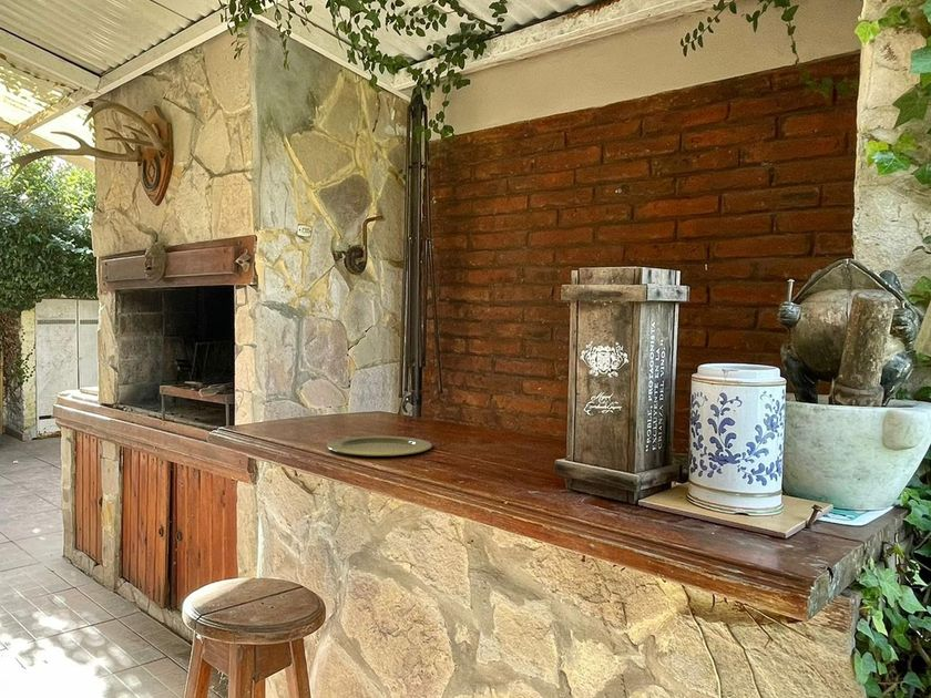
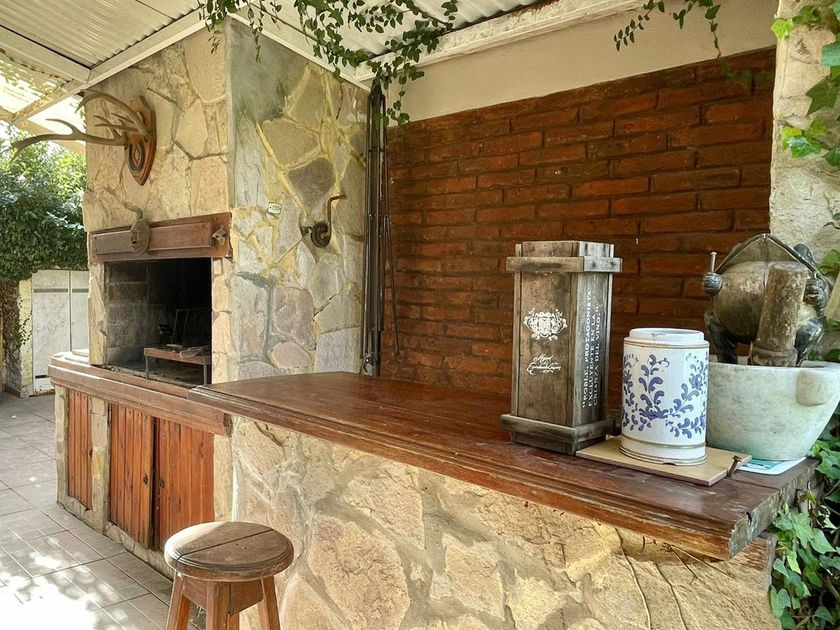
- plate [326,434,432,458]
